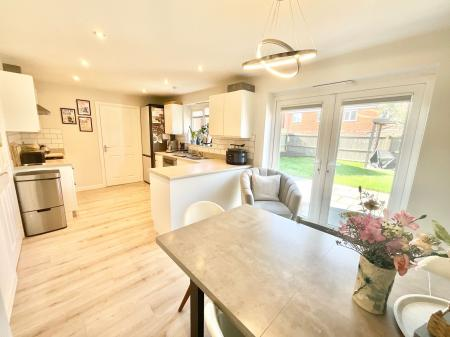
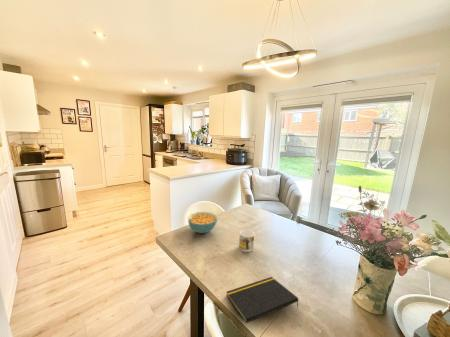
+ notepad [226,276,299,324]
+ mug [238,229,257,253]
+ cereal bowl [187,211,218,234]
